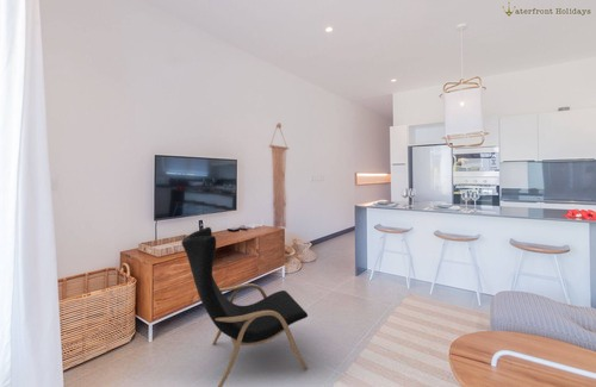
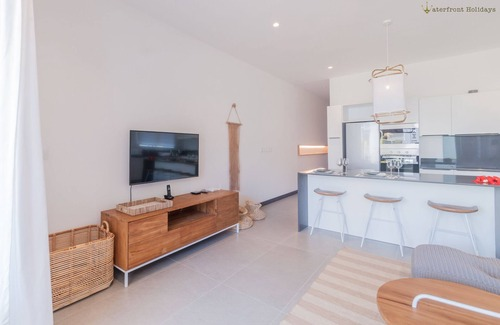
- lounge chair [180,226,309,387]
